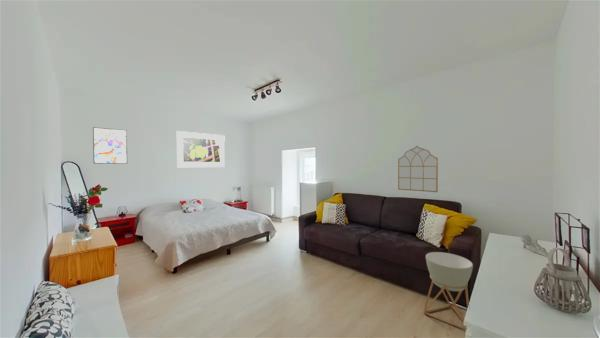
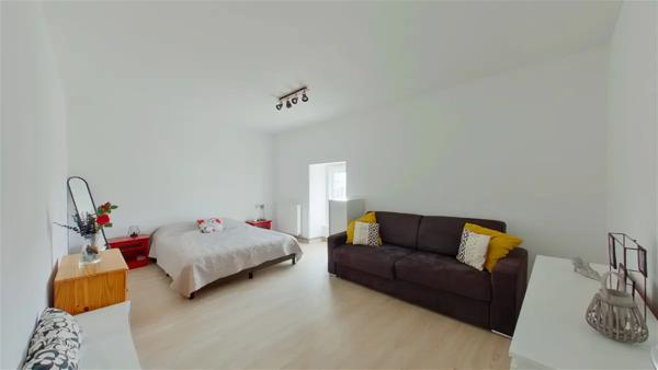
- planter [422,251,474,331]
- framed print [176,130,226,168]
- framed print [92,126,128,165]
- mirror [397,145,439,193]
